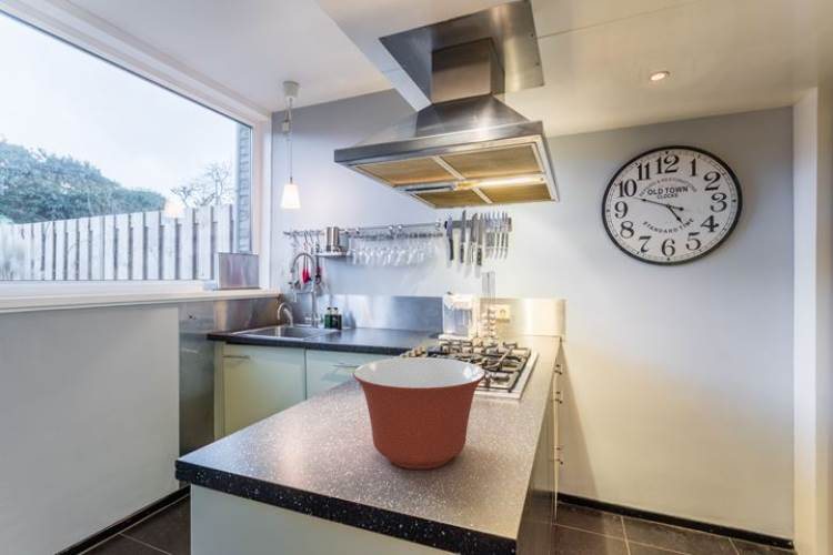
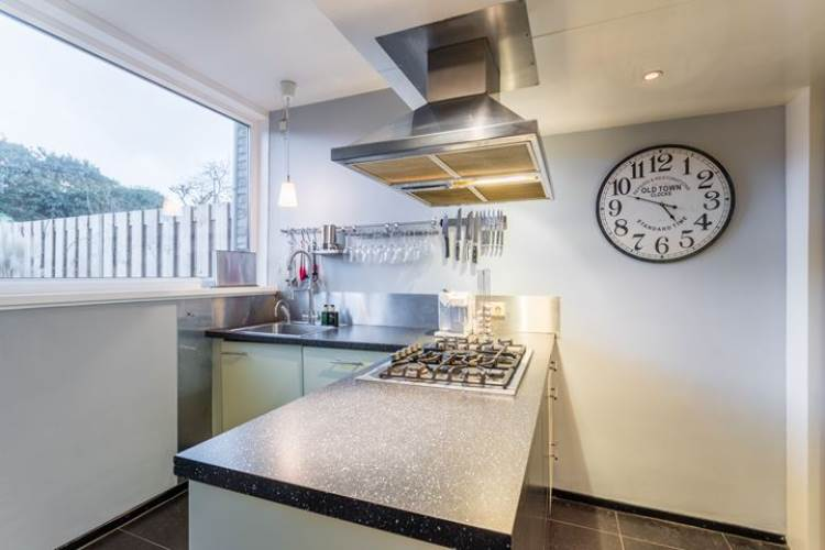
- mixing bowl [352,356,486,471]
